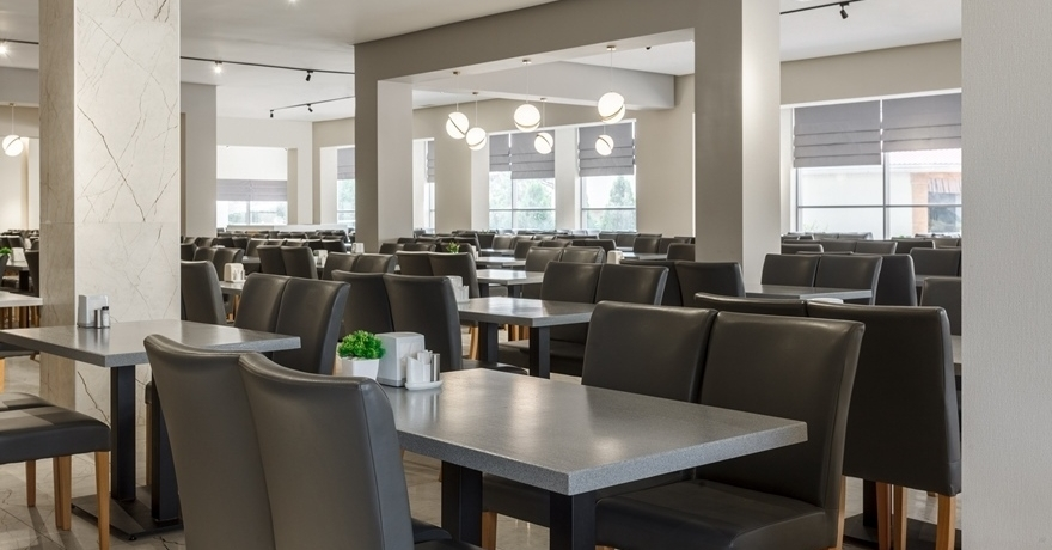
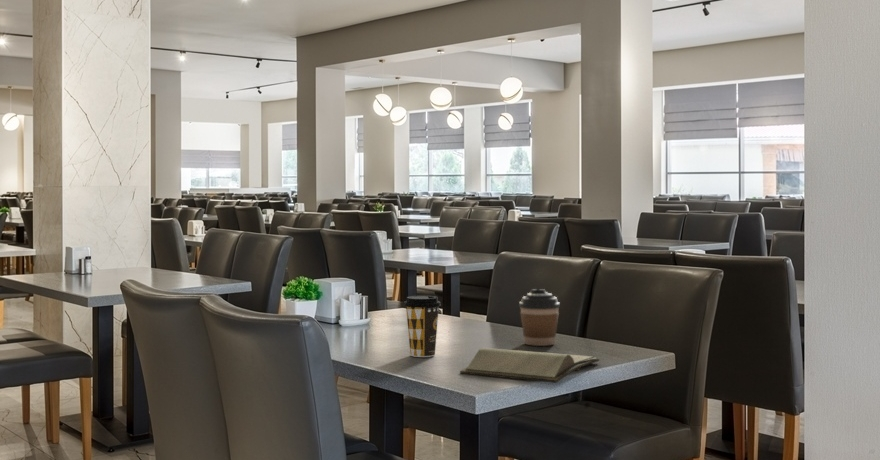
+ coffee cup [518,288,561,347]
+ coffee cup [403,295,442,358]
+ hardback book [459,347,600,384]
